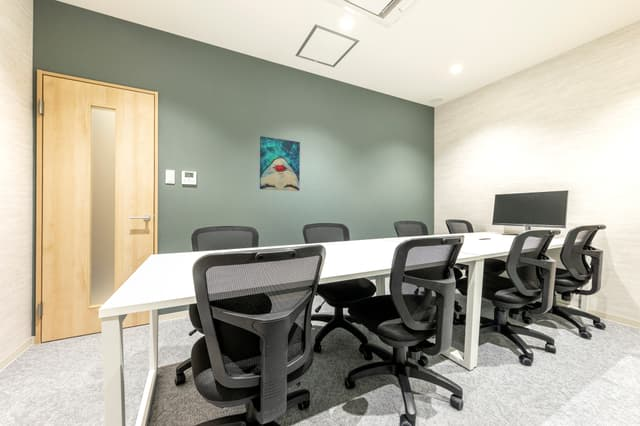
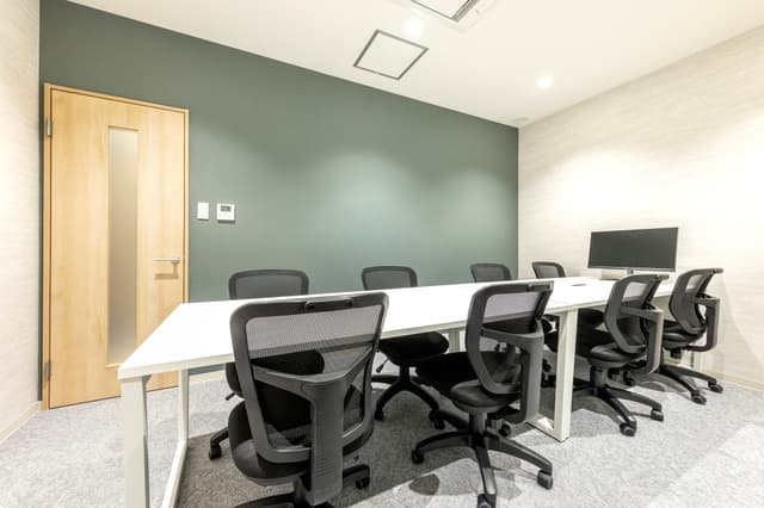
- wall art [259,135,301,192]
